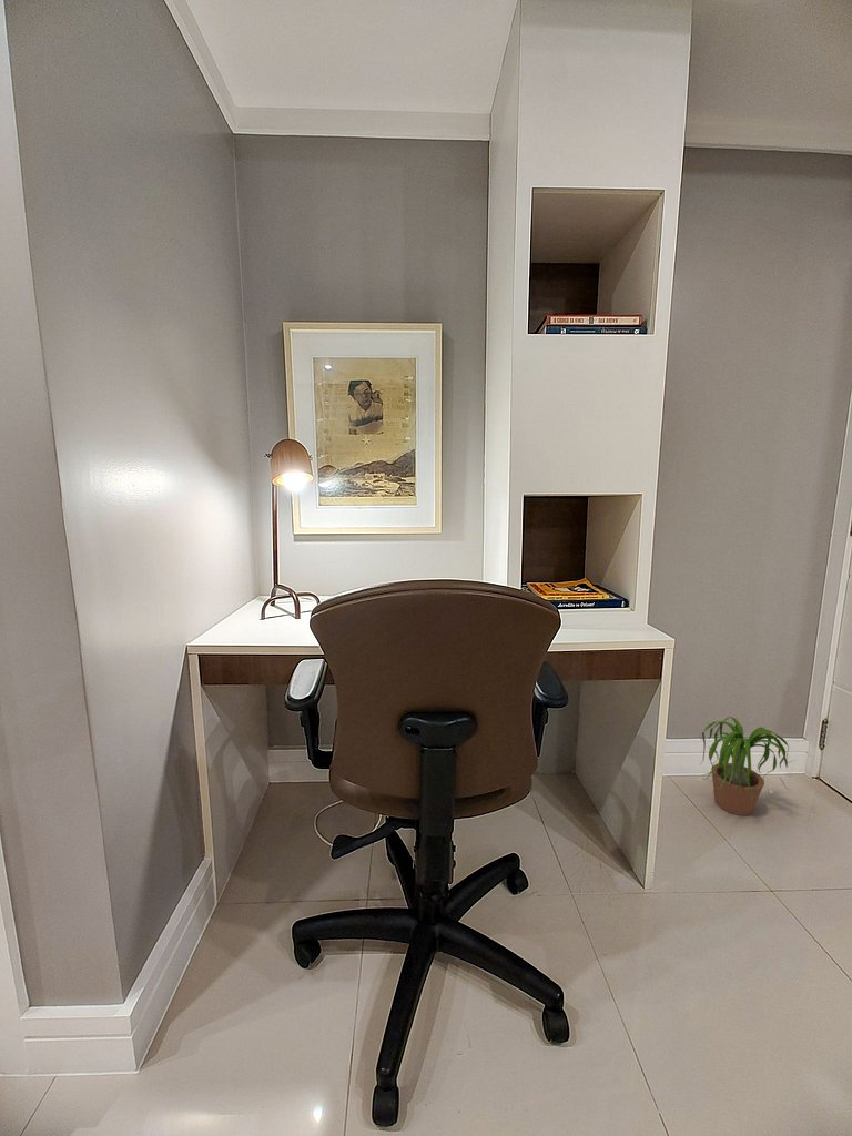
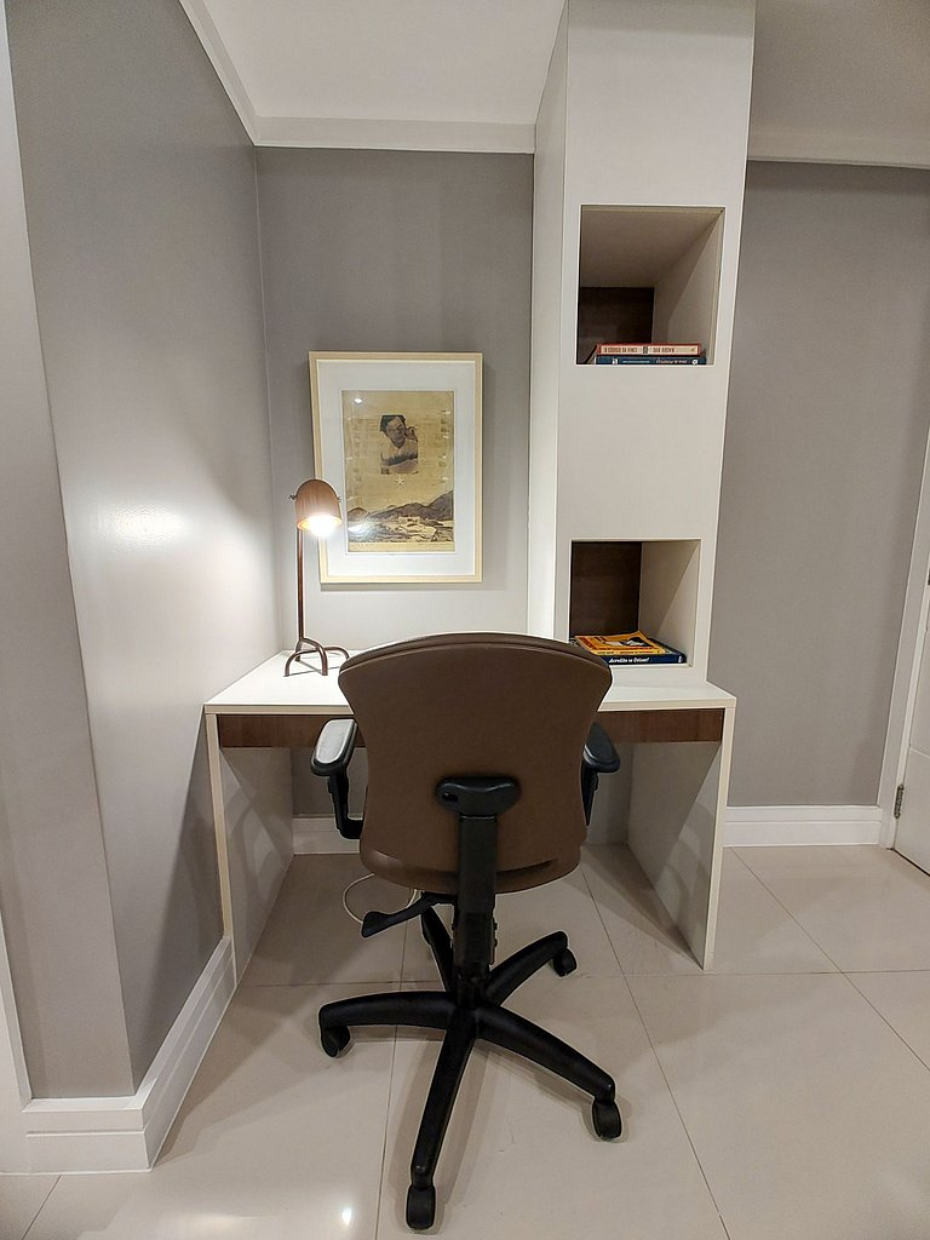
- potted plant [697,716,799,816]
